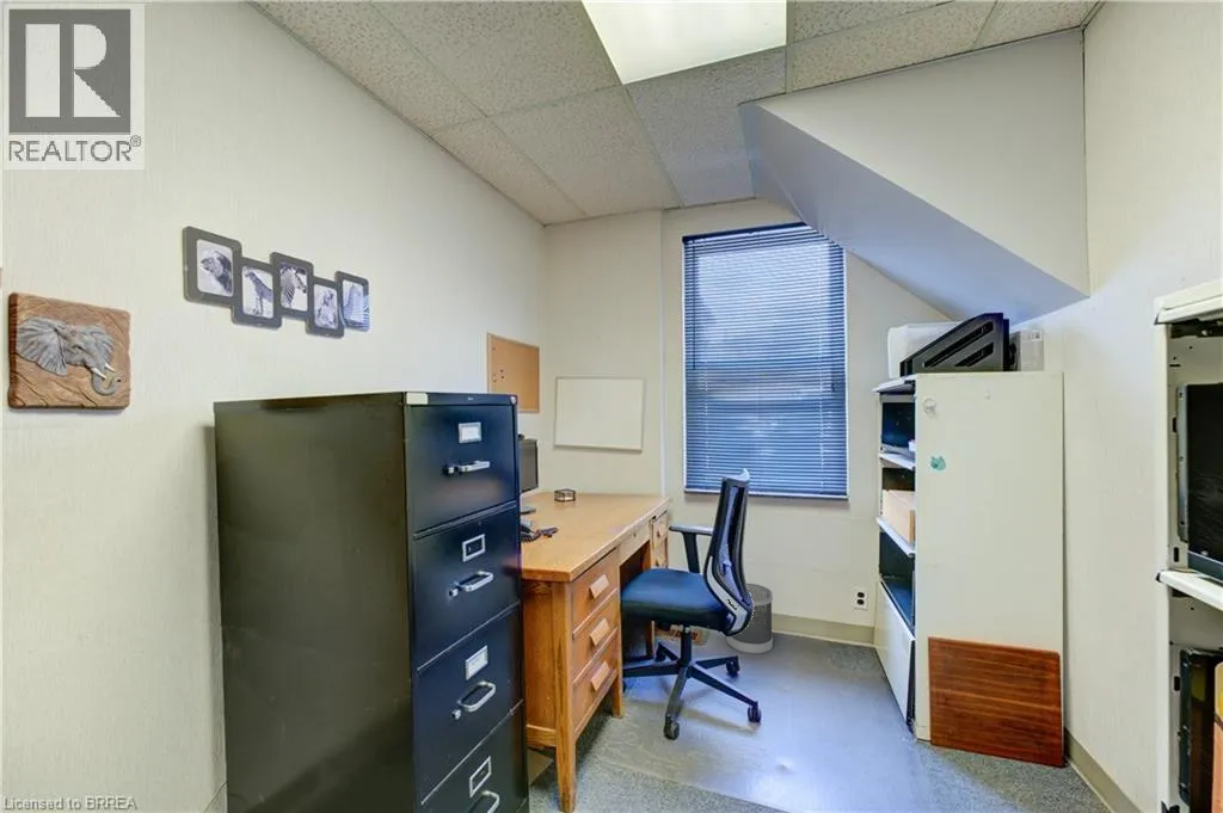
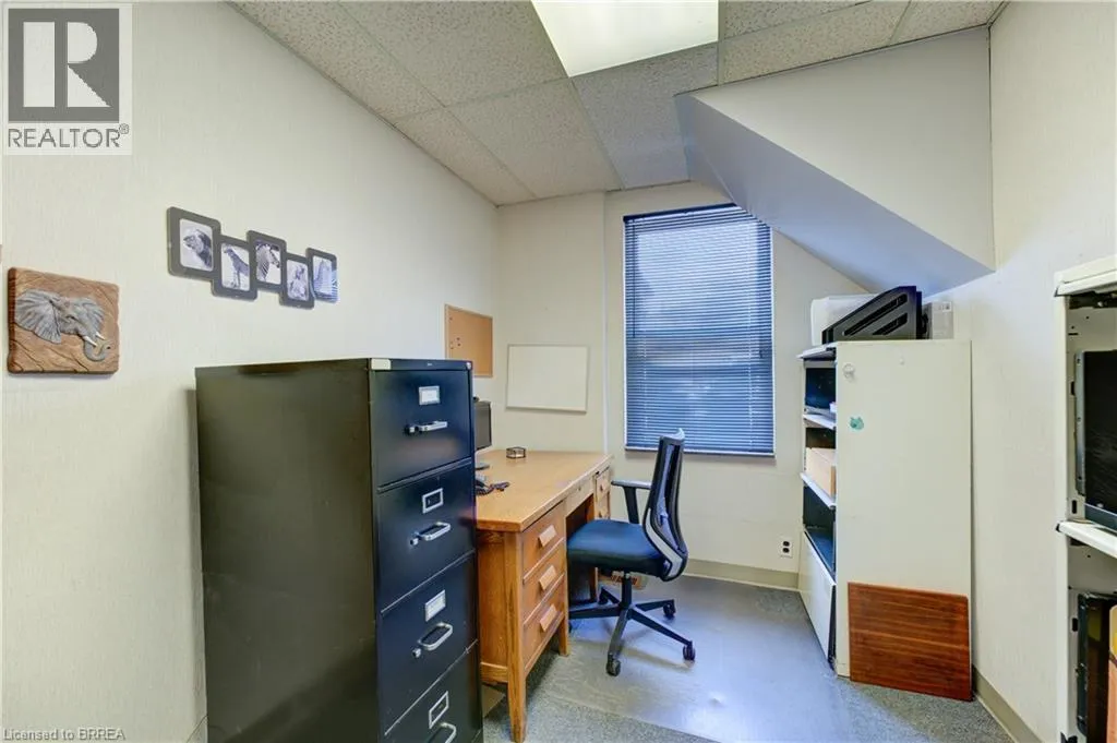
- wastebasket [725,583,774,655]
